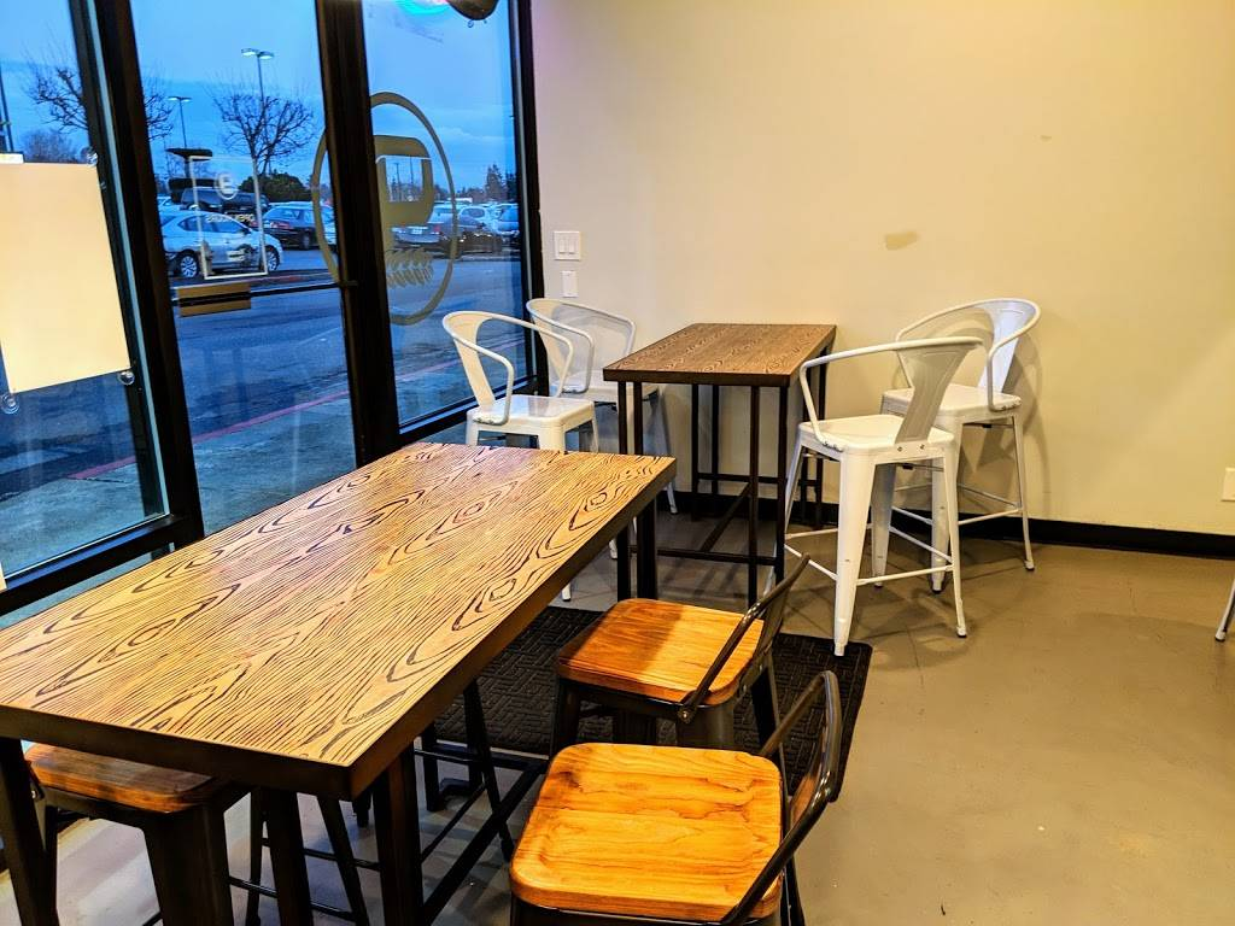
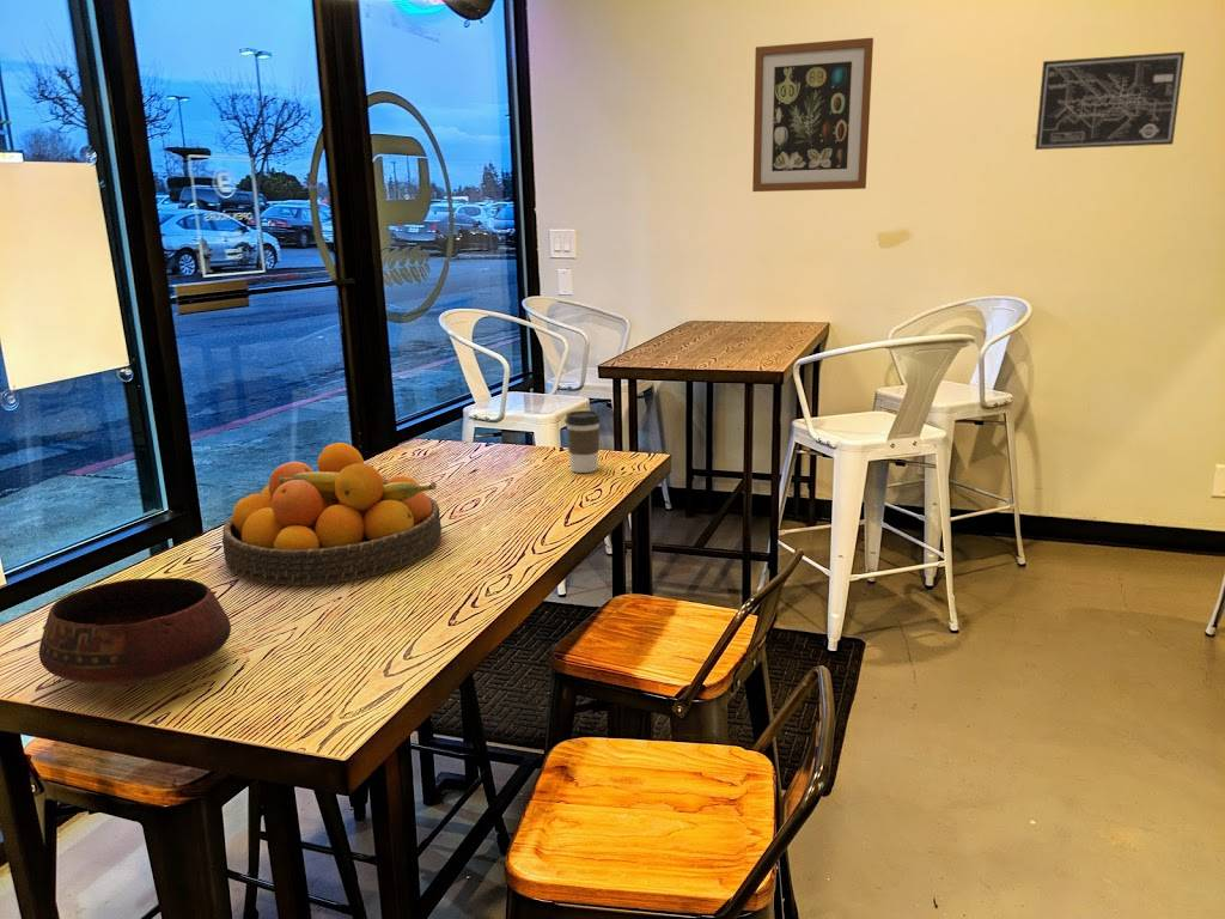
+ fruit bowl [221,442,443,586]
+ wall art [1034,50,1186,151]
+ coffee cup [563,409,602,474]
+ wall art [751,37,874,193]
+ bowl [38,577,232,688]
